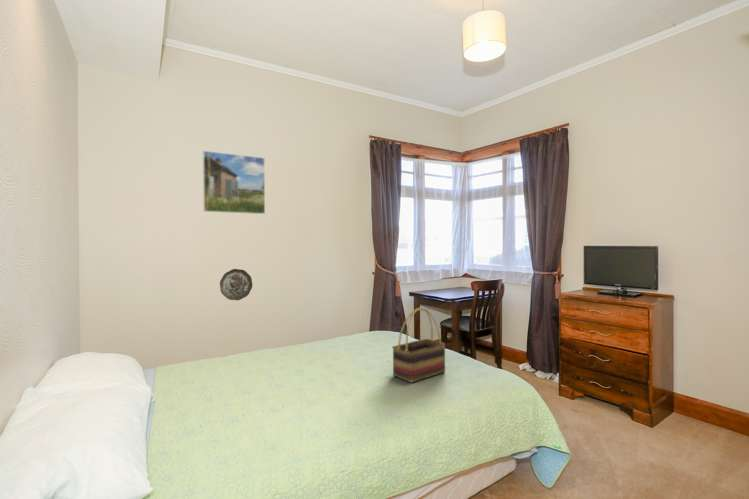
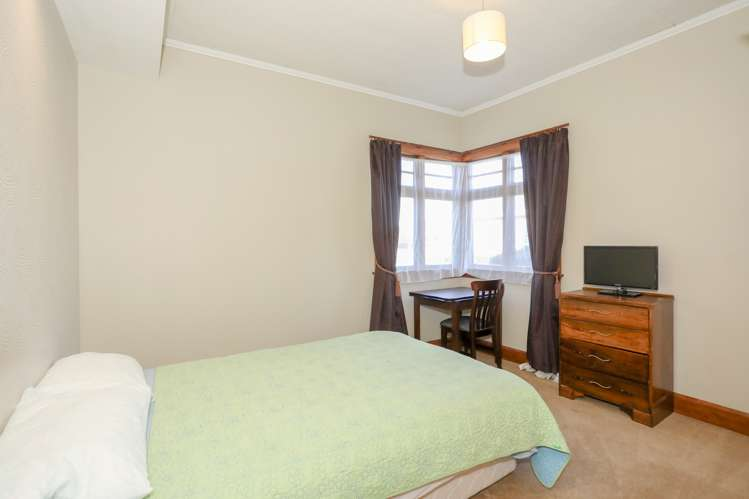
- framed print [202,150,266,215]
- woven basket [391,306,447,384]
- decorative plate [219,268,253,301]
